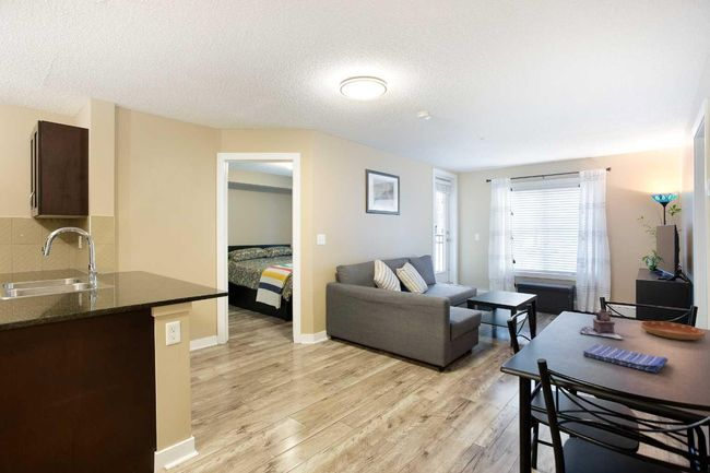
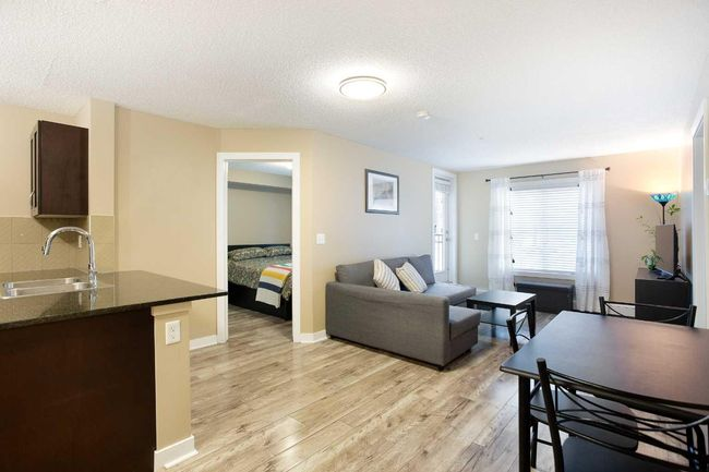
- dish towel [582,343,670,374]
- saucer [639,320,706,341]
- teapot [578,308,624,341]
